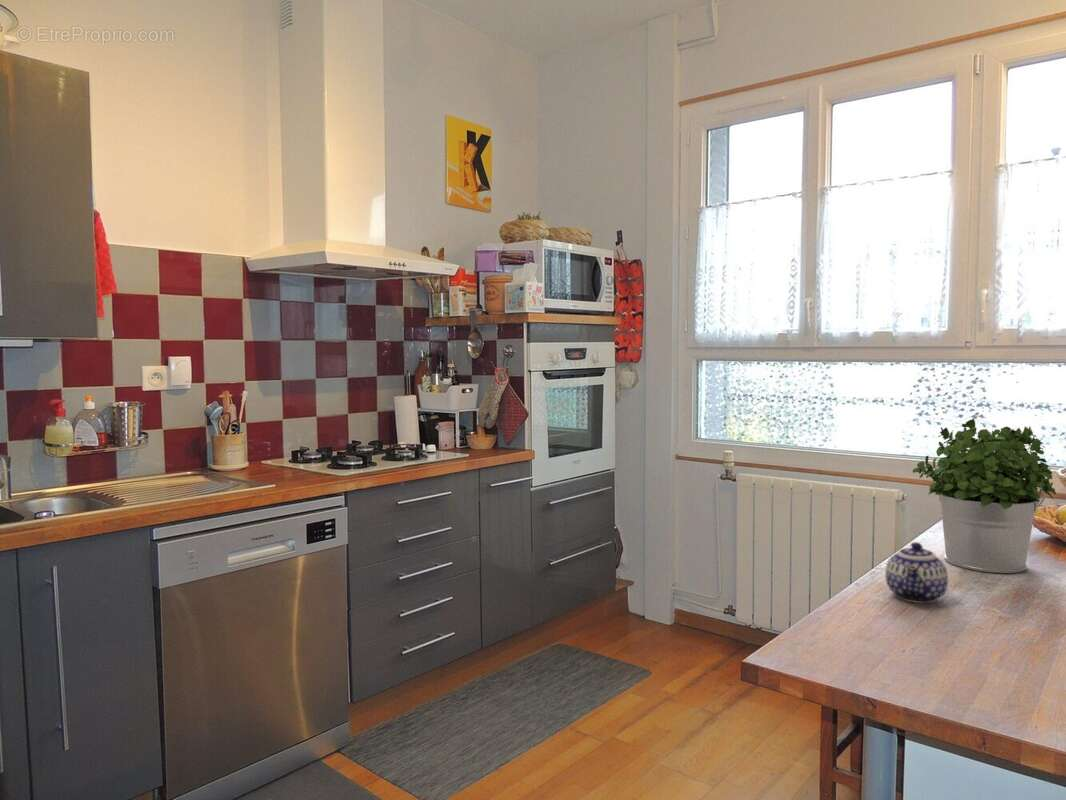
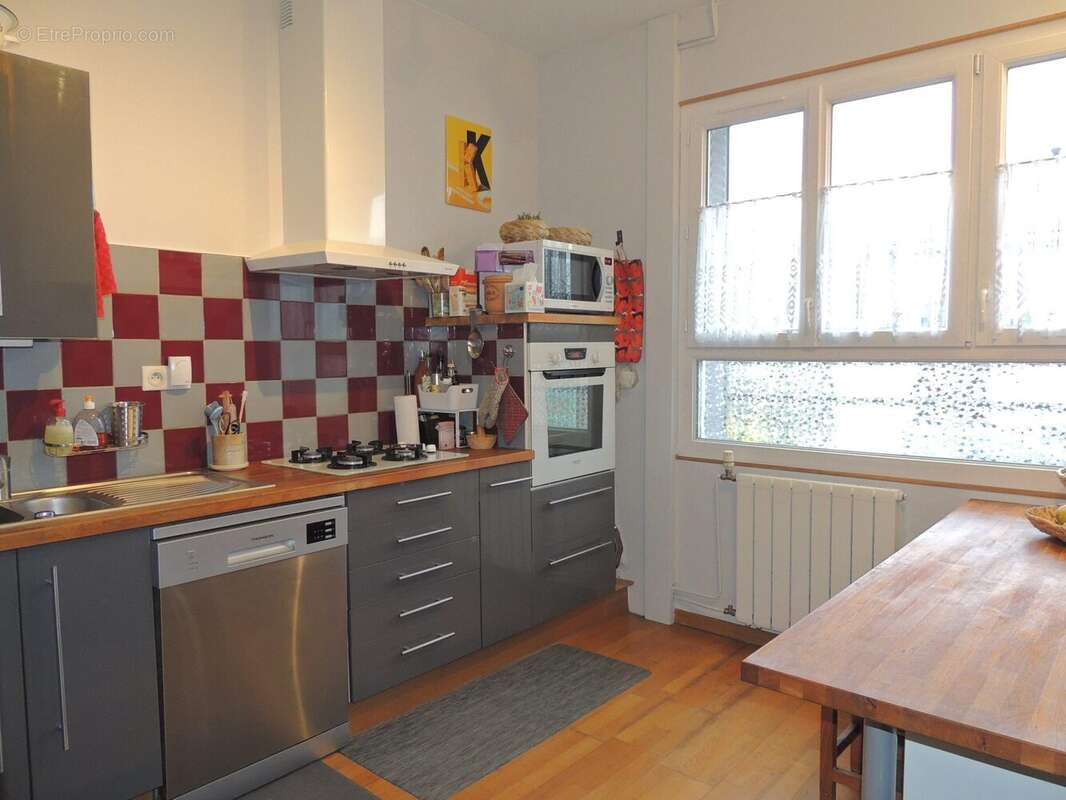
- teapot [884,541,949,604]
- potted plant [911,418,1057,574]
